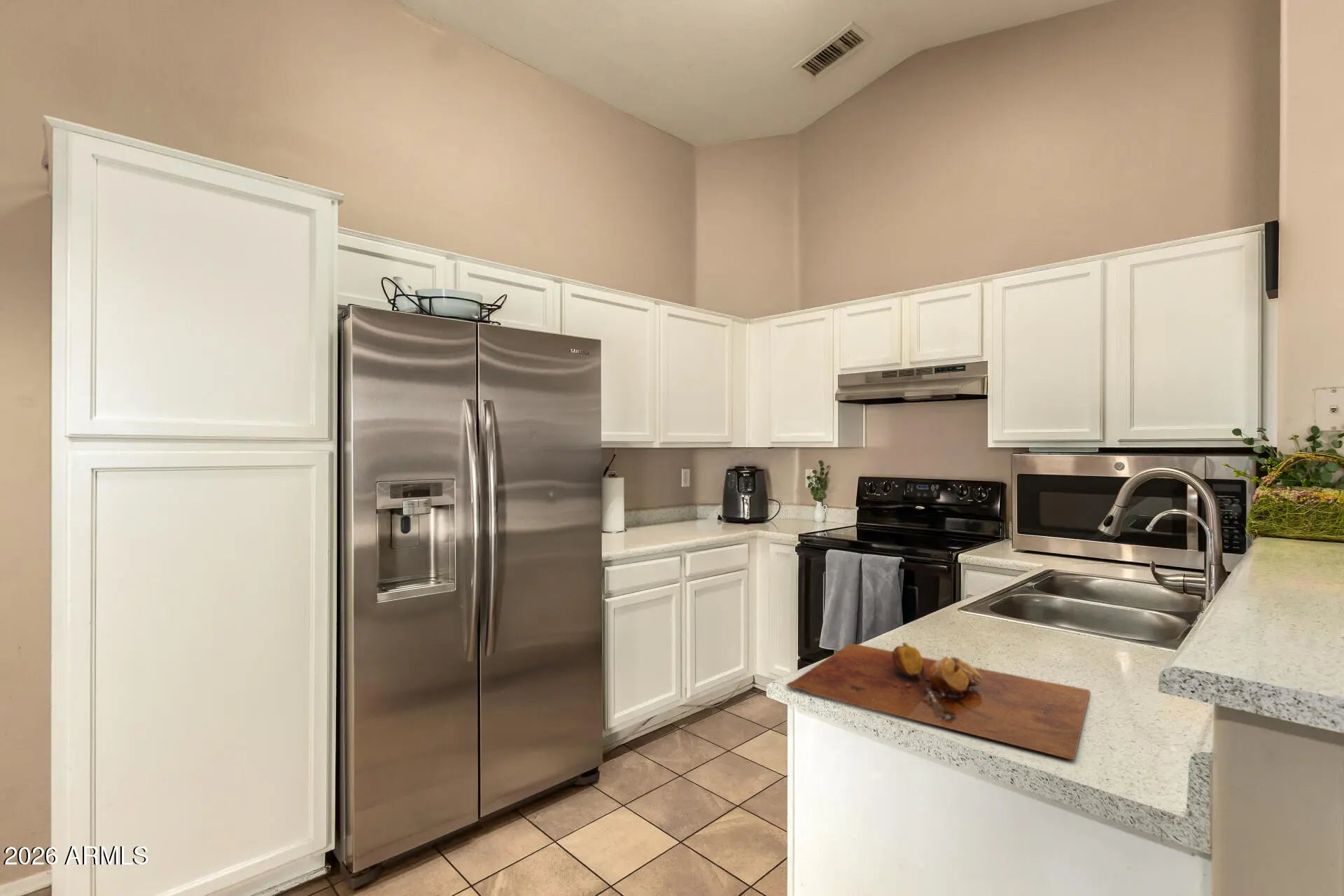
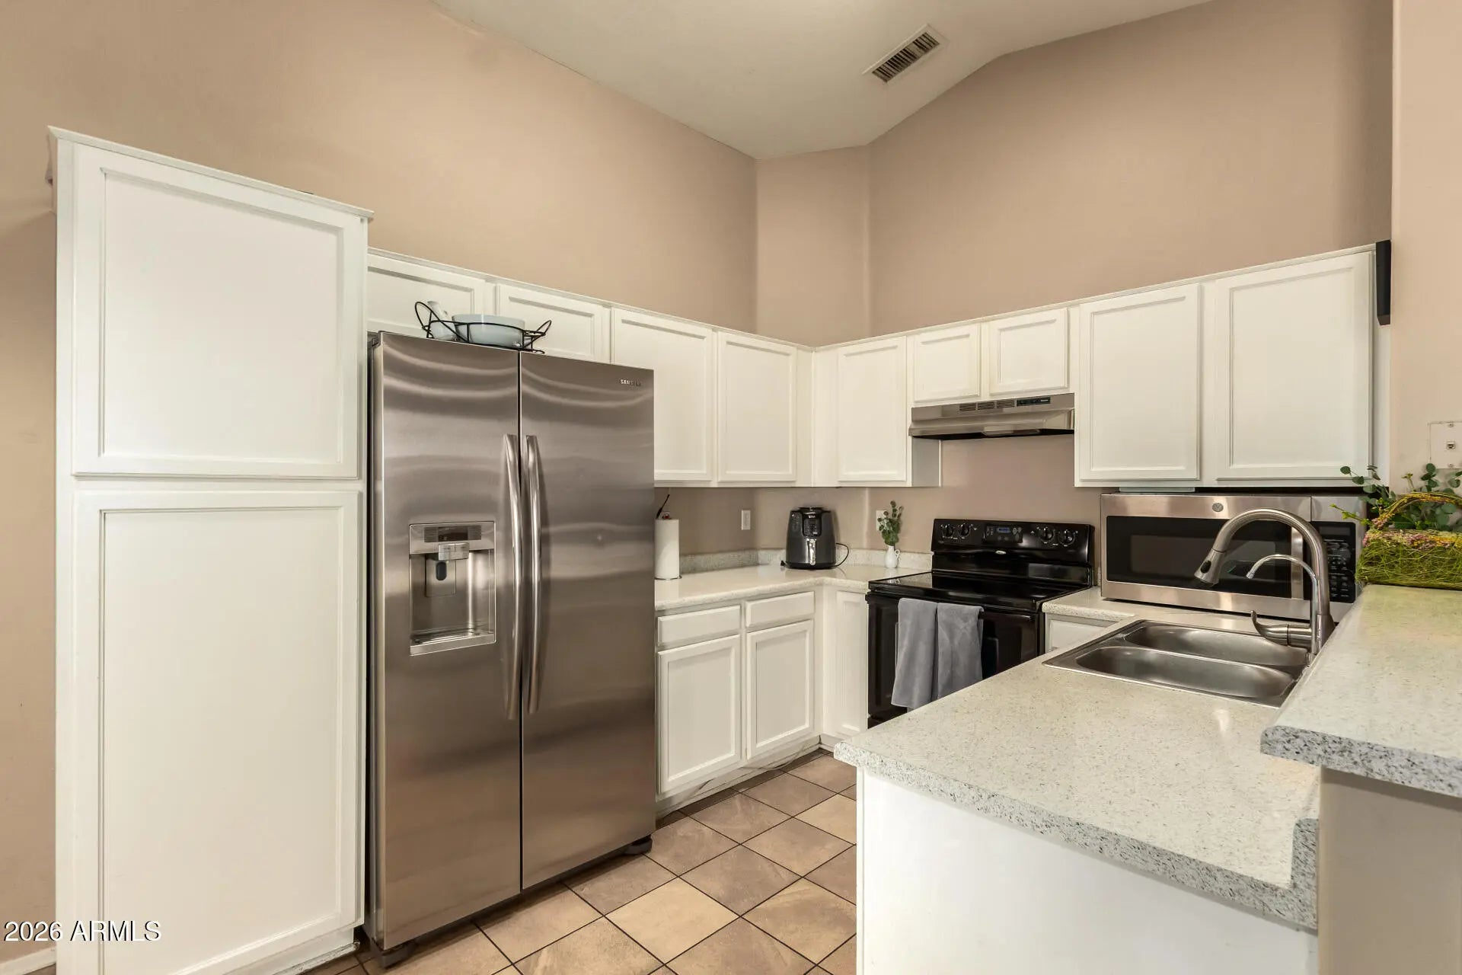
- cutting board [785,641,1091,760]
